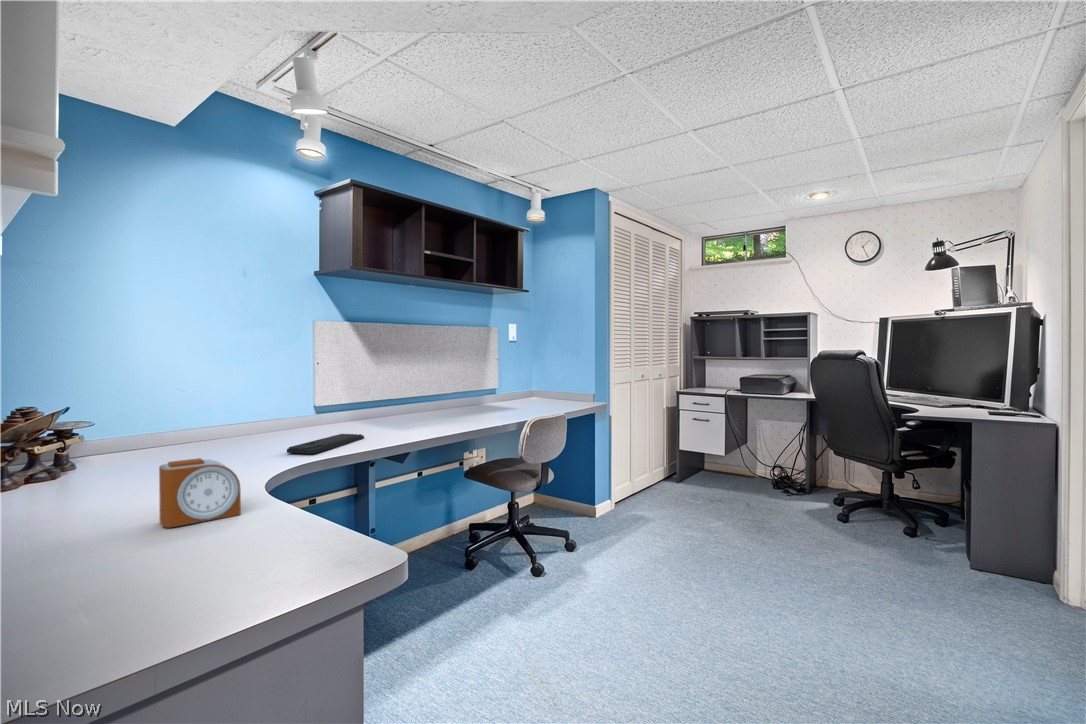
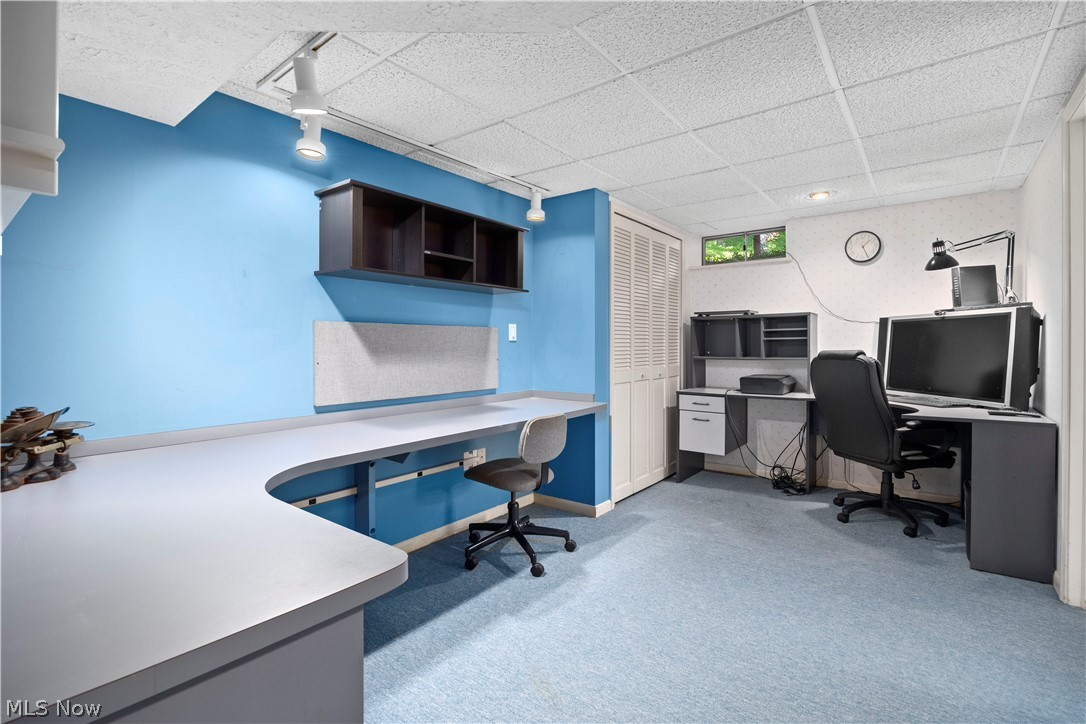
- alarm clock [158,457,242,529]
- keyboard [286,433,365,455]
